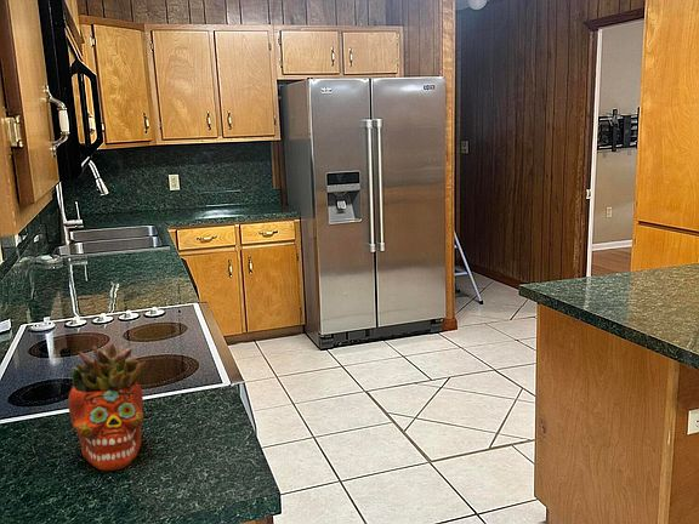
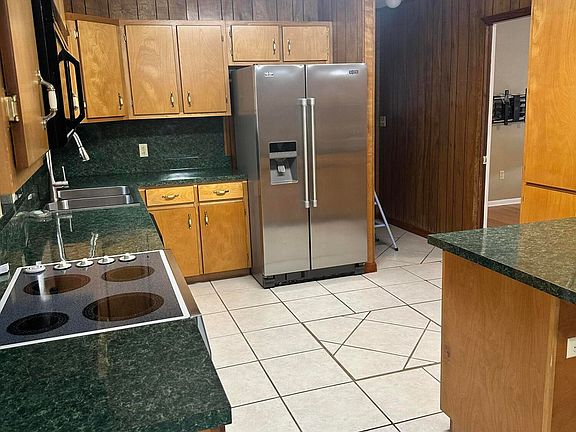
- succulent planter [67,342,148,472]
